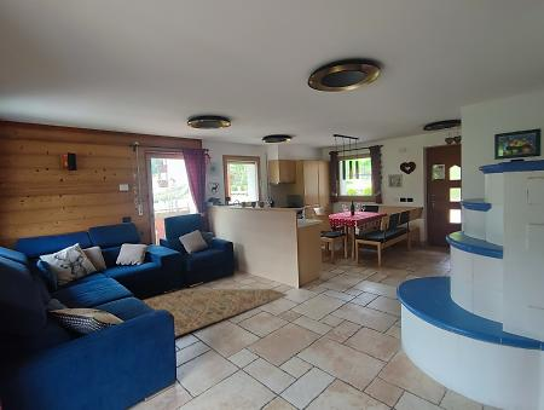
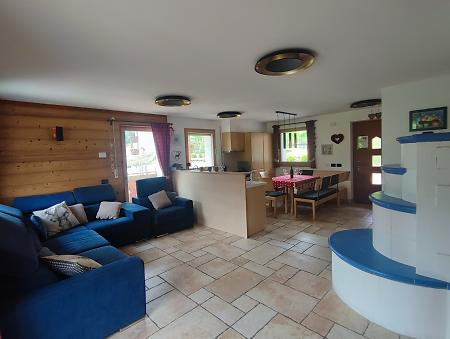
- rug [141,288,289,337]
